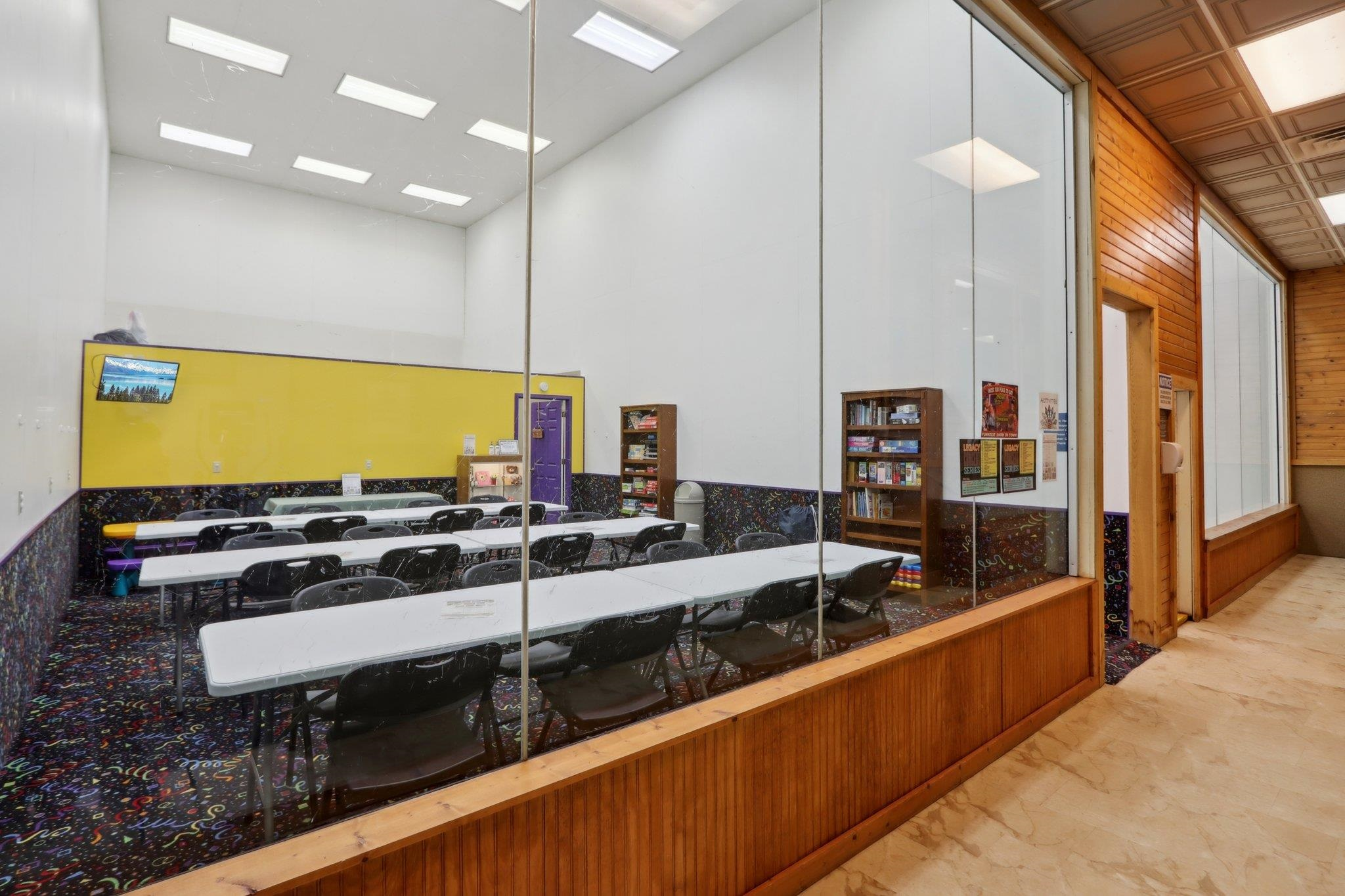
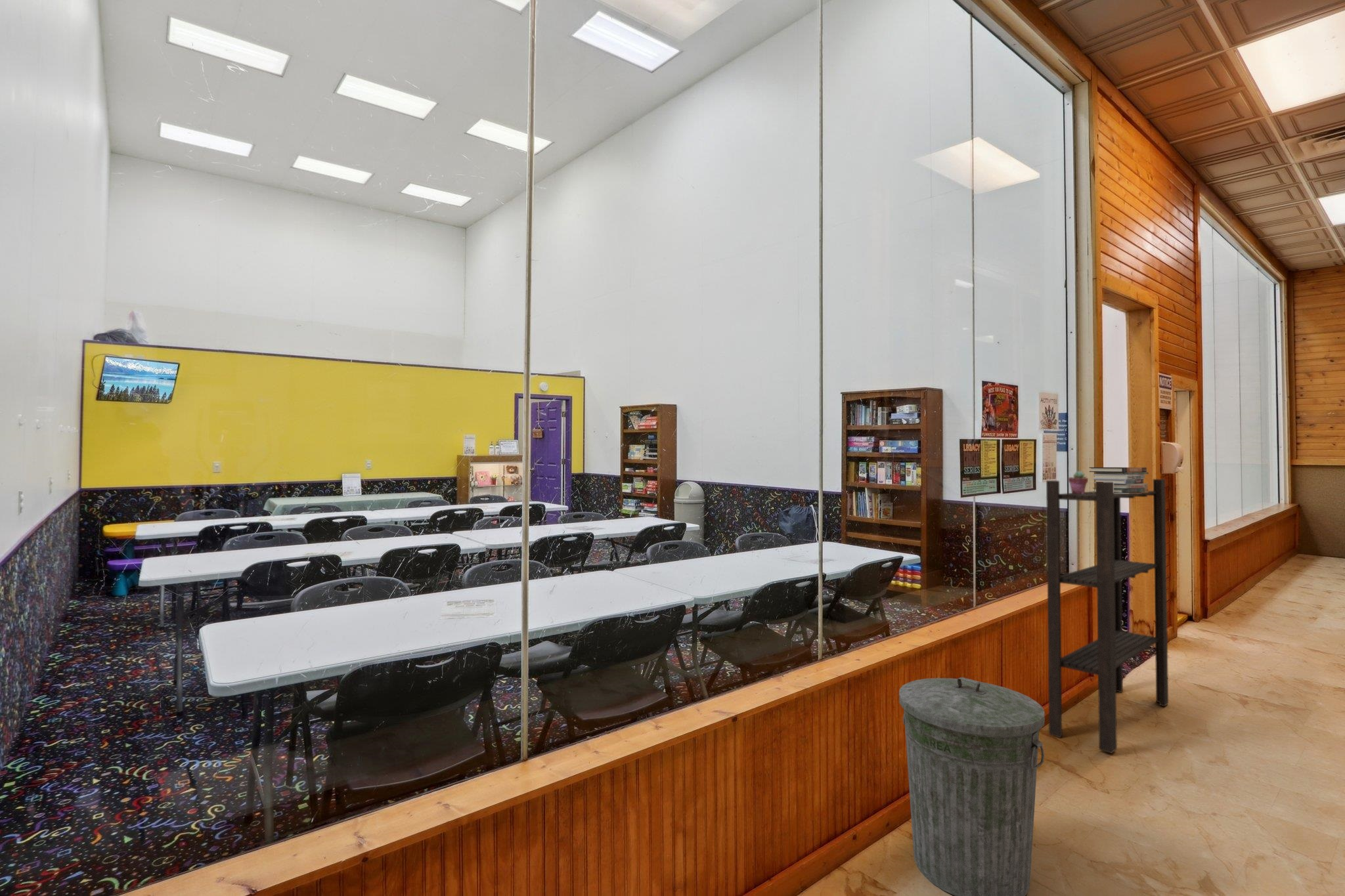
+ trash can [898,677,1046,896]
+ book stack [1089,467,1149,493]
+ potted succulent [1068,470,1089,494]
+ bookshelf [1046,479,1169,754]
